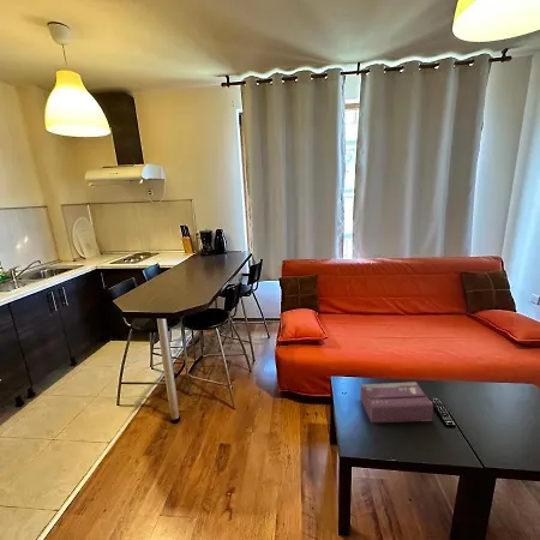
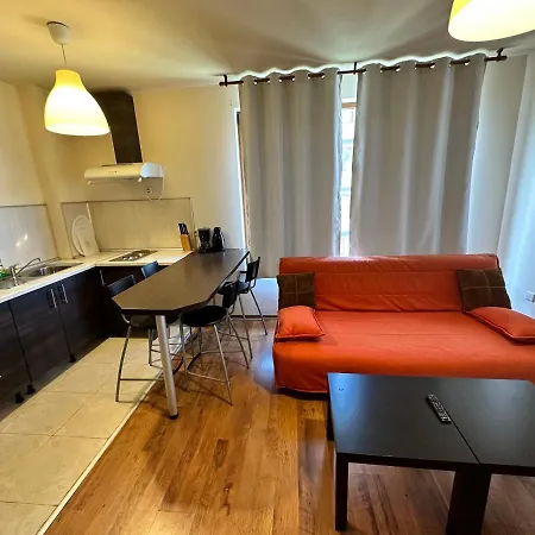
- tissue box [359,380,434,424]
